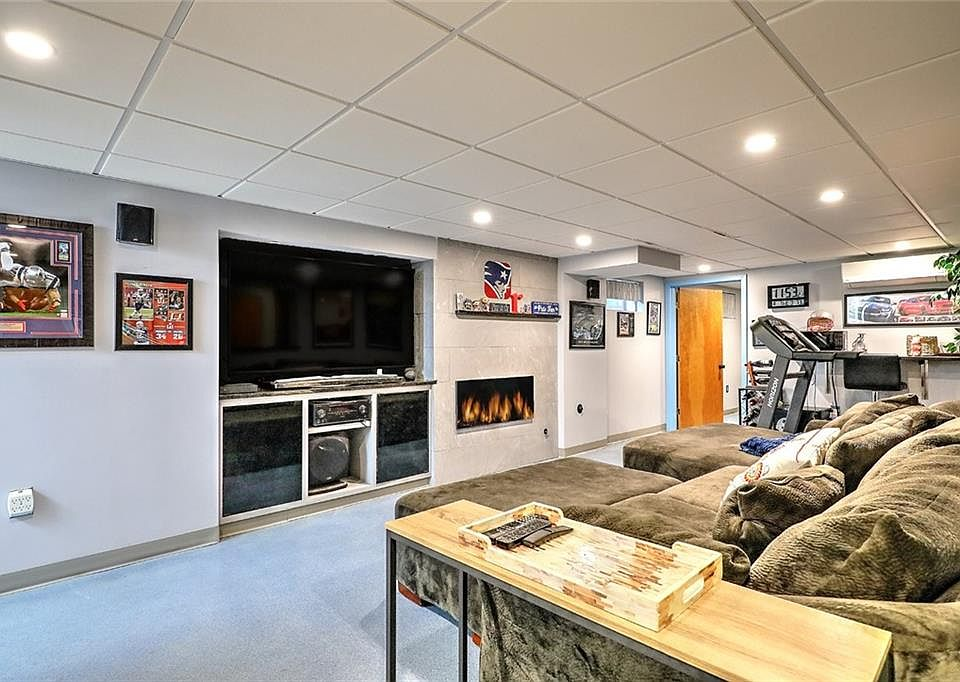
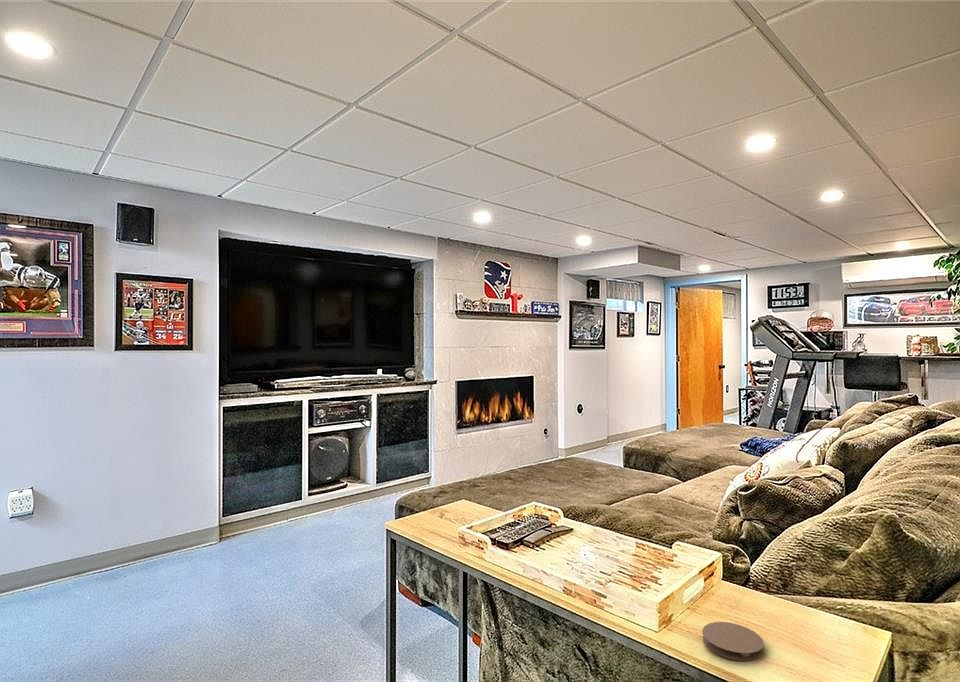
+ coaster [701,621,765,662]
